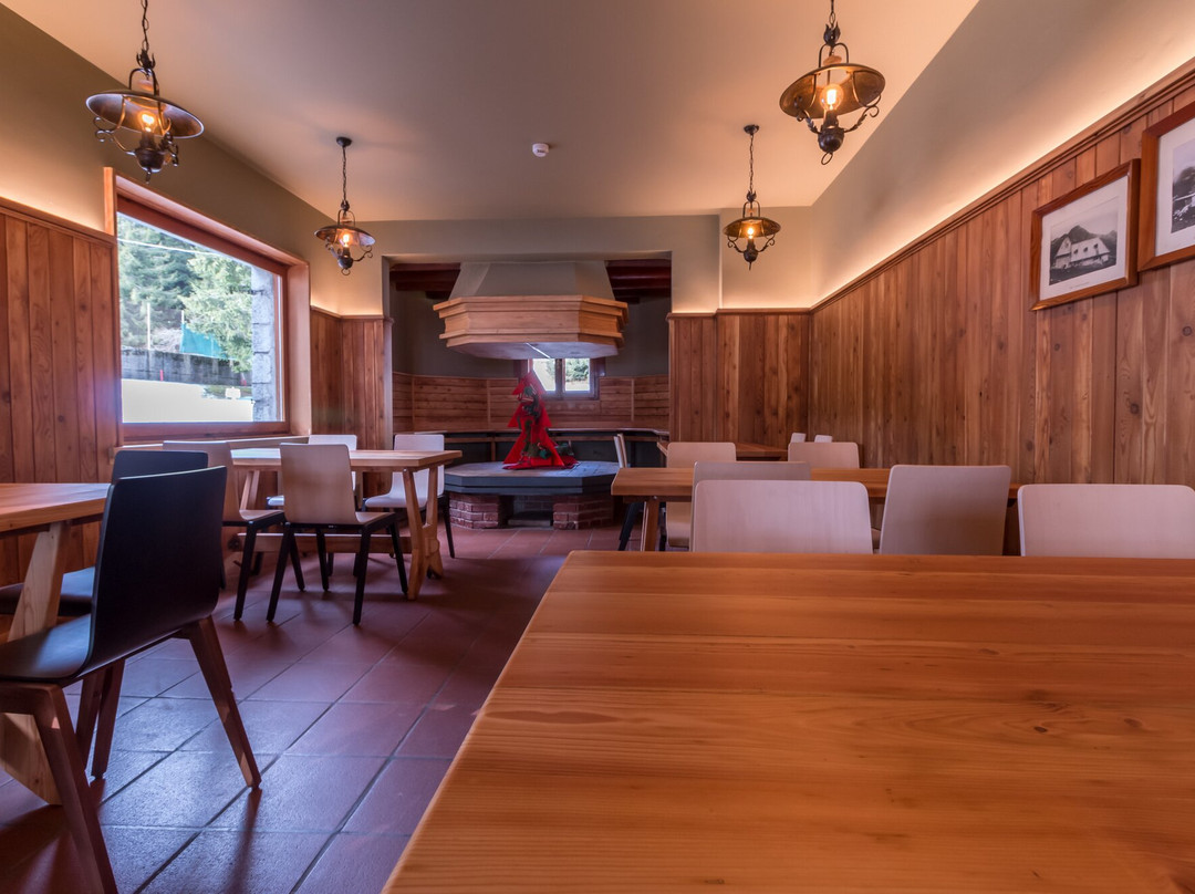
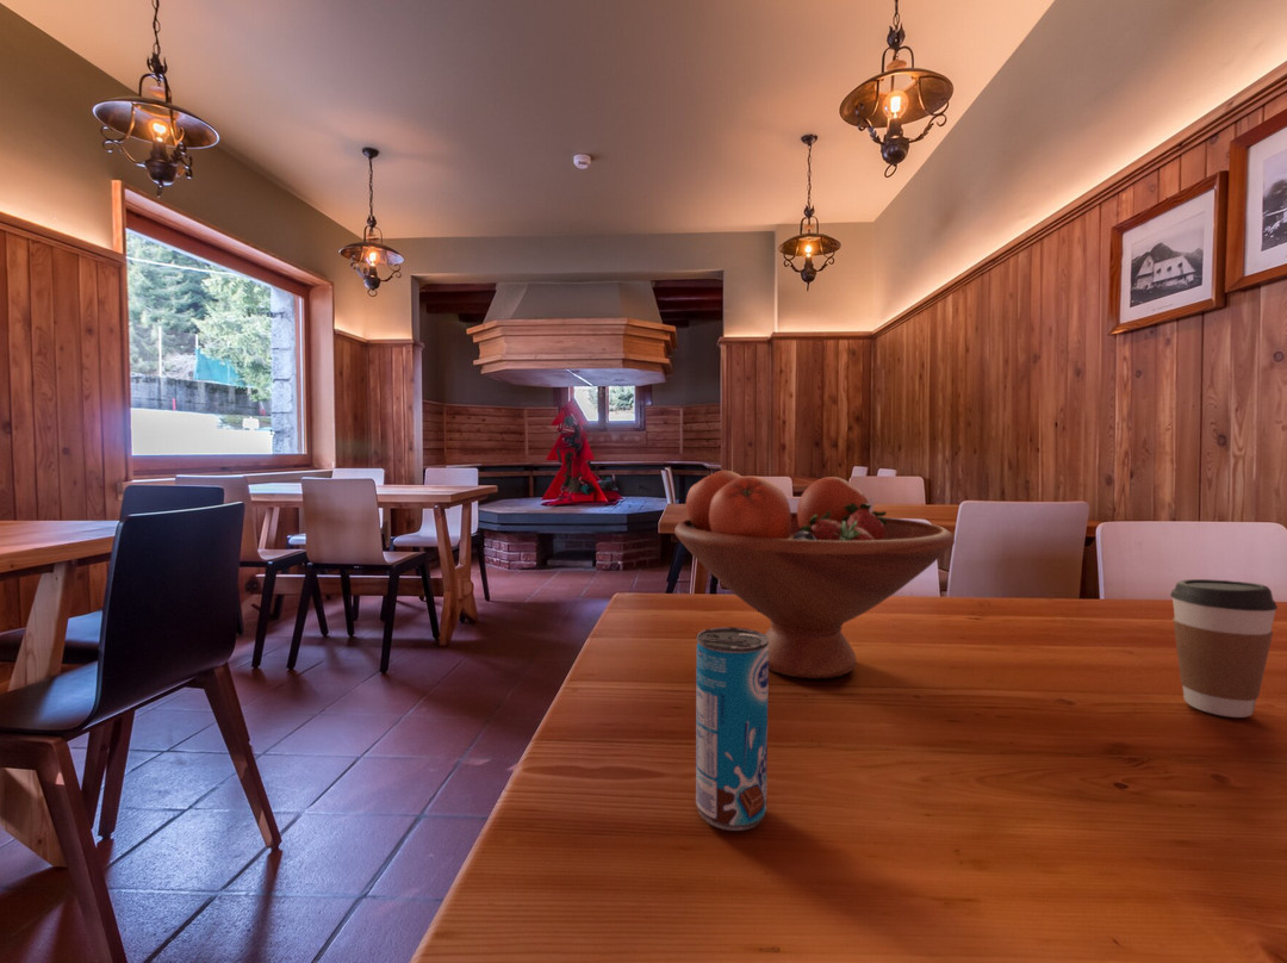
+ beverage can [695,626,770,832]
+ coffee cup [1169,578,1279,719]
+ fruit bowl [673,470,956,681]
